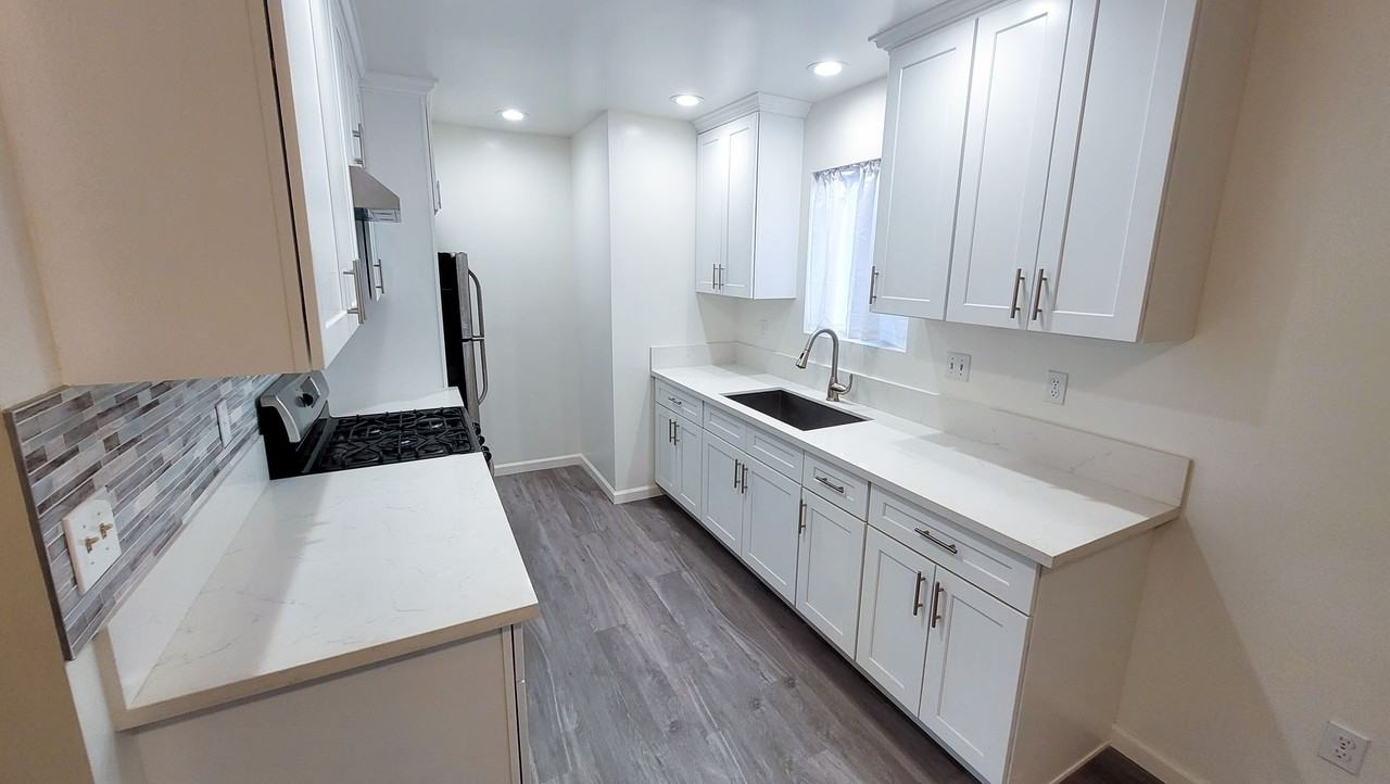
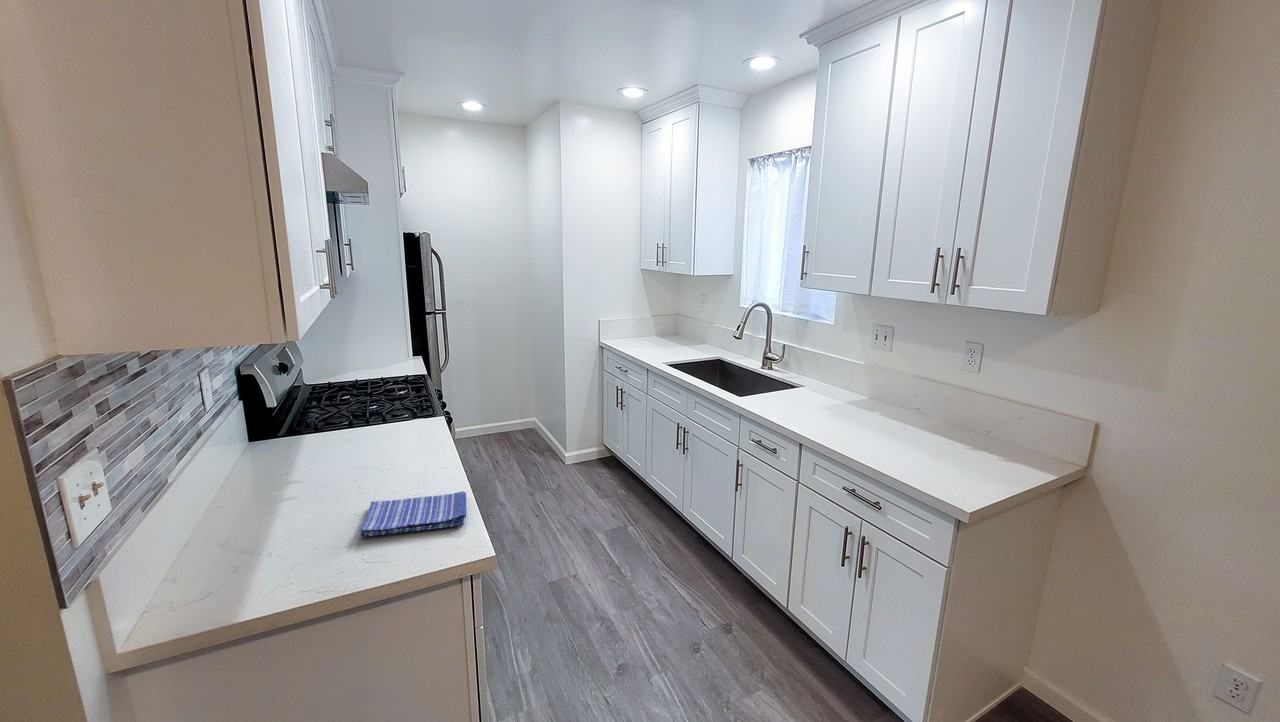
+ dish towel [359,490,468,538]
